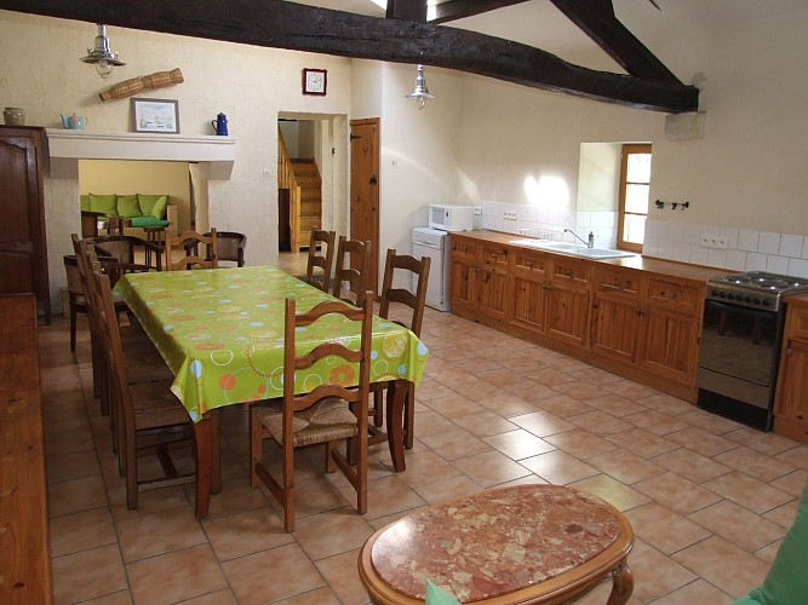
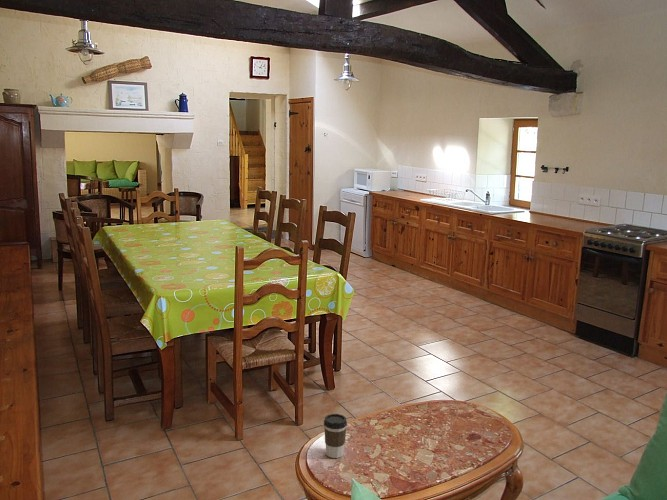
+ coffee cup [323,413,348,459]
